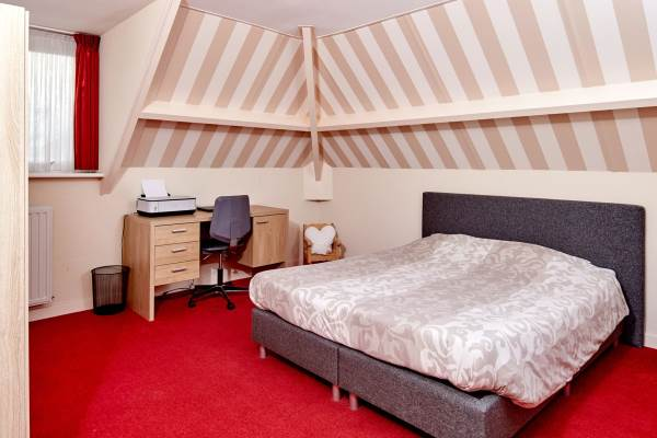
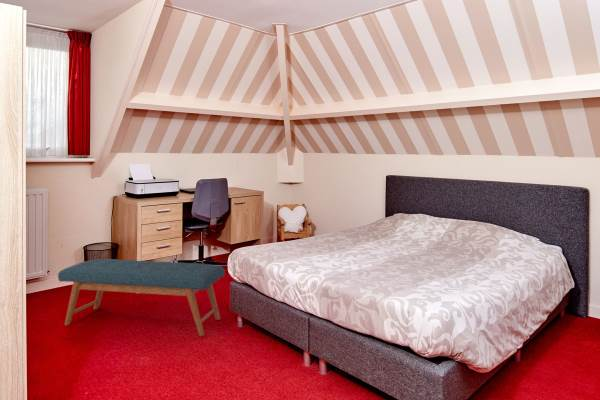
+ bench [57,258,226,337]
